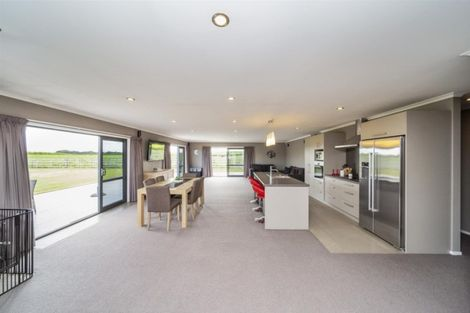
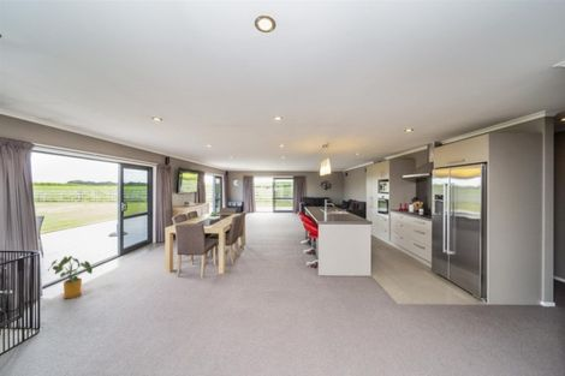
+ house plant [47,255,94,299]
